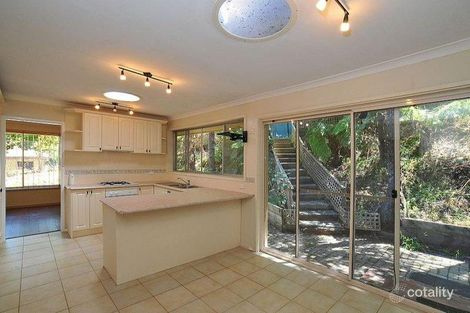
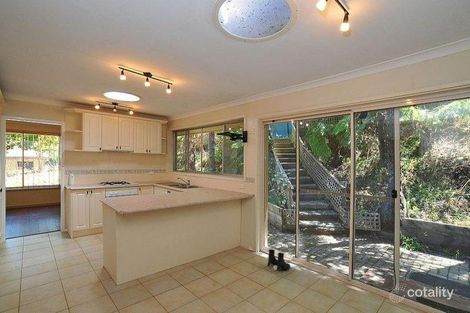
+ boots [267,248,291,272]
